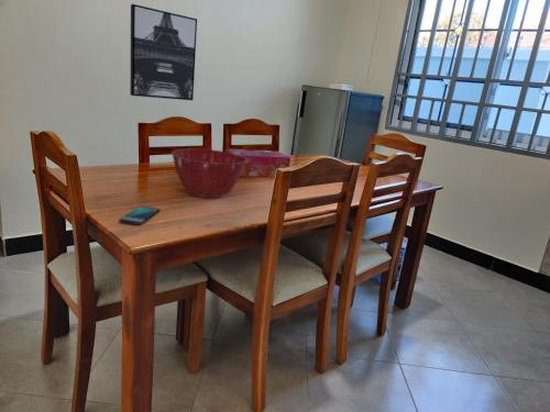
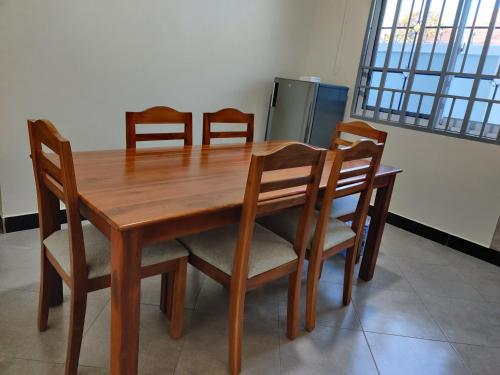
- tissue box [224,148,292,178]
- smartphone [118,205,161,226]
- mixing bowl [170,147,246,199]
- wall art [129,3,198,101]
